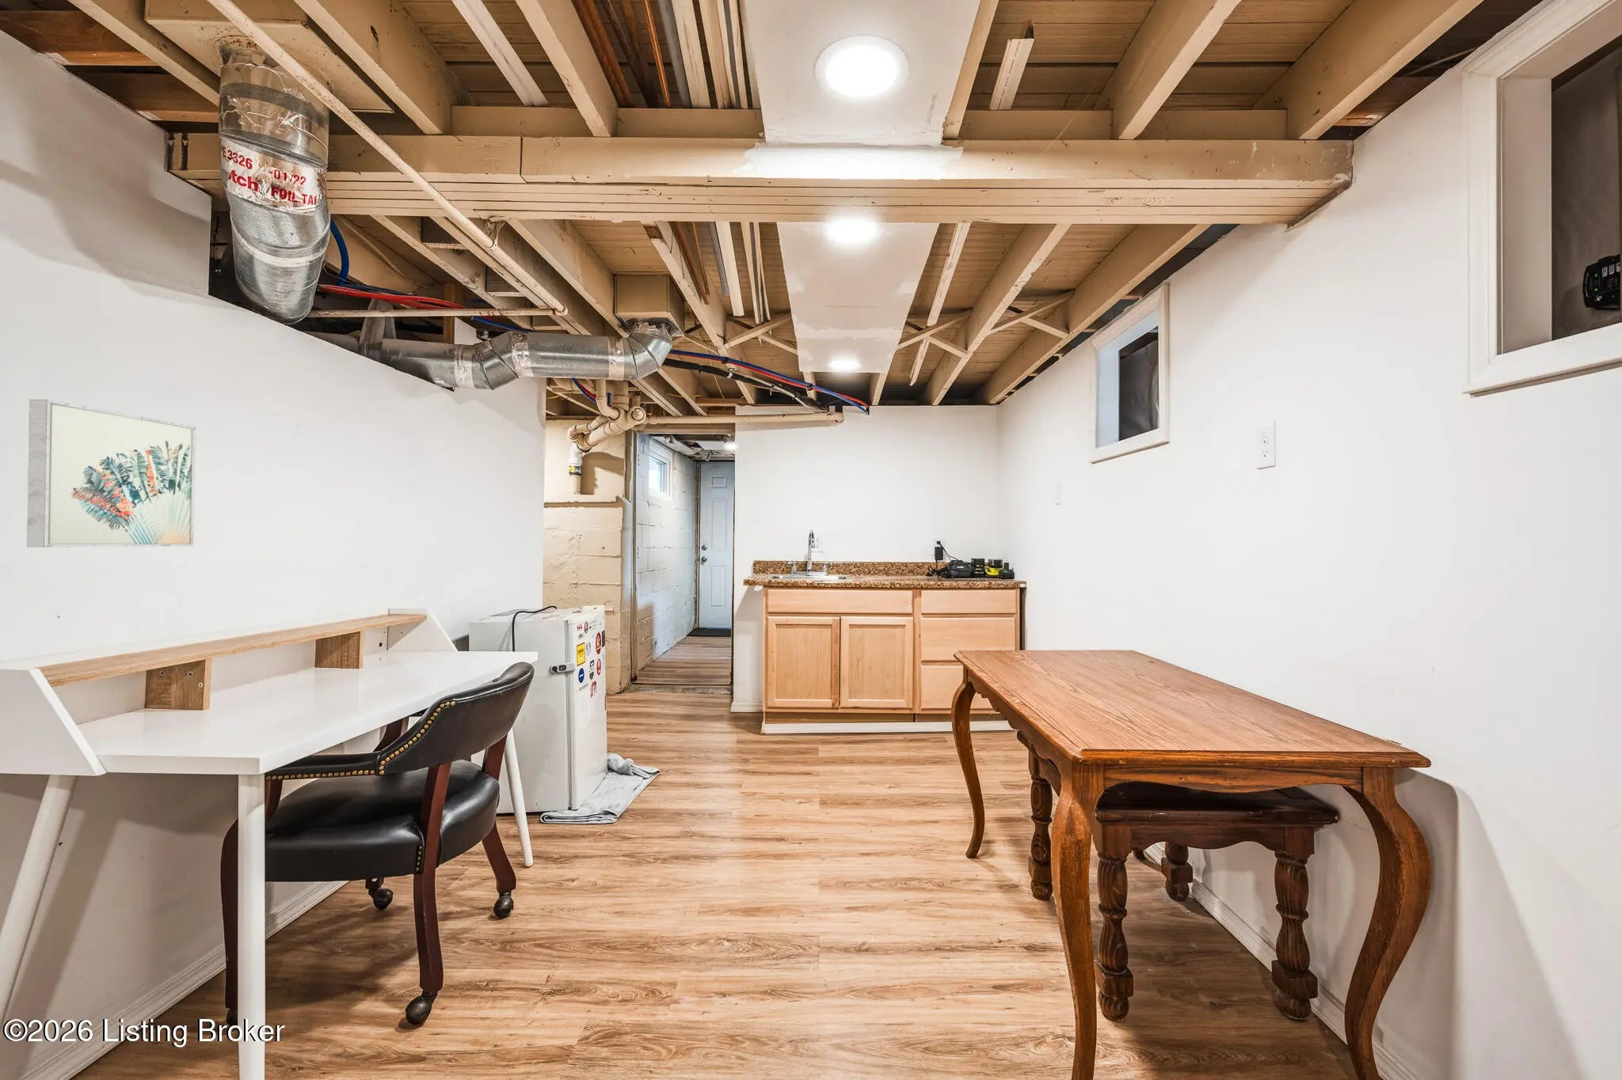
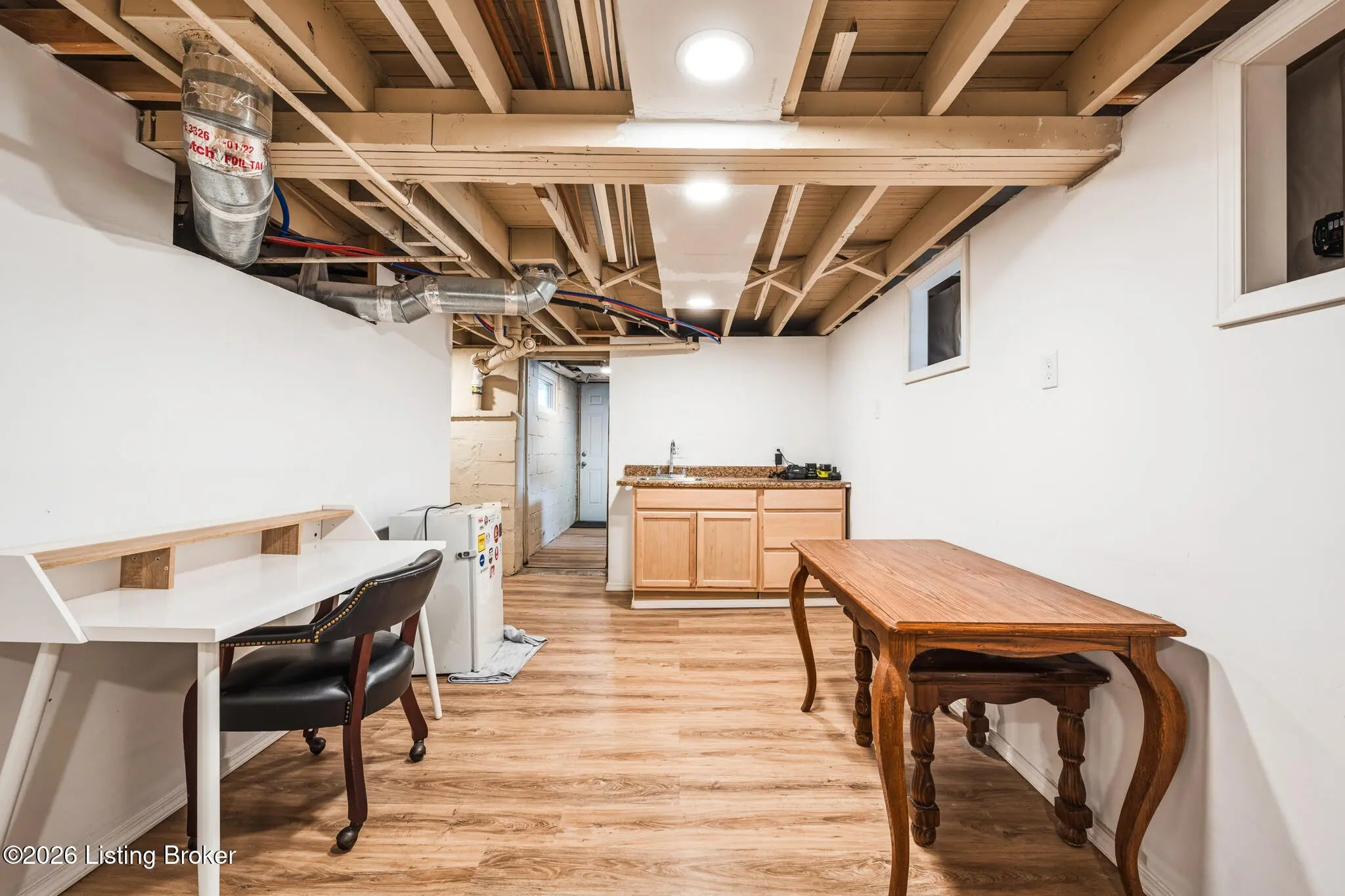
- wall art [27,399,197,548]
